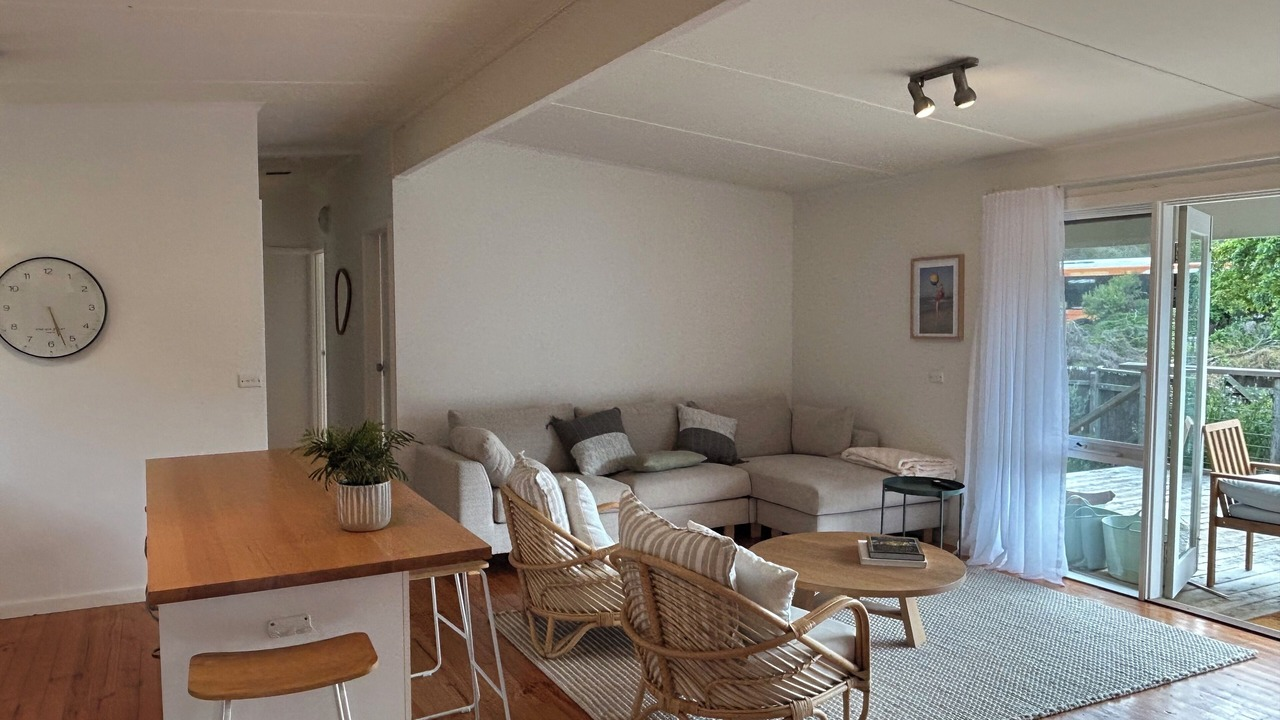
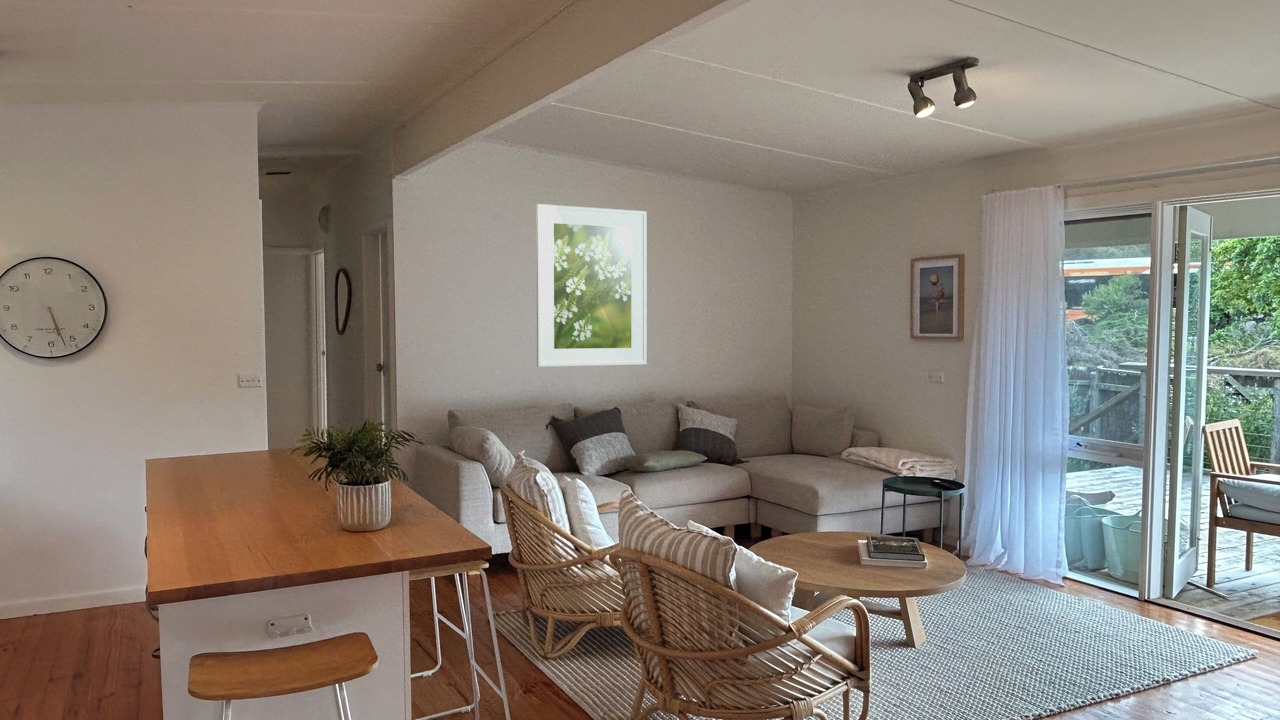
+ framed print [535,203,647,368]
